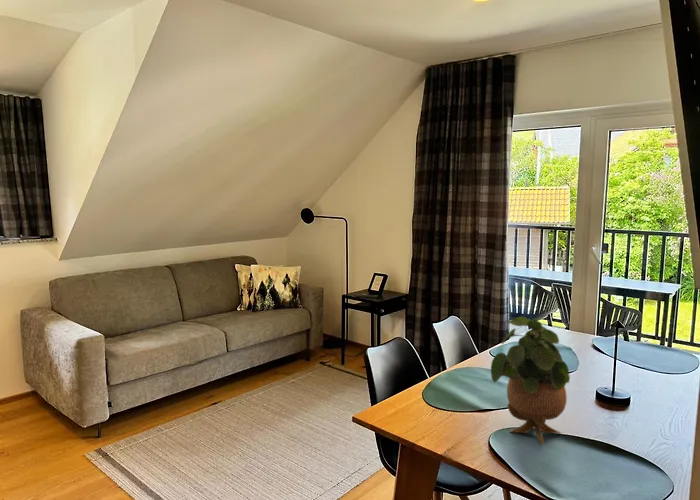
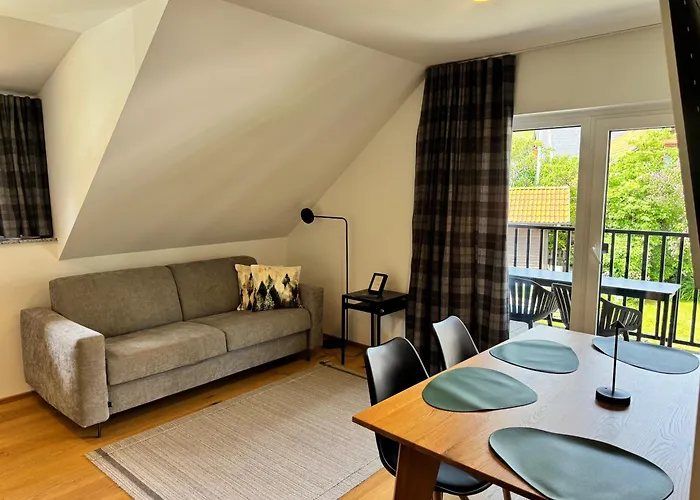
- potted plant [490,316,571,446]
